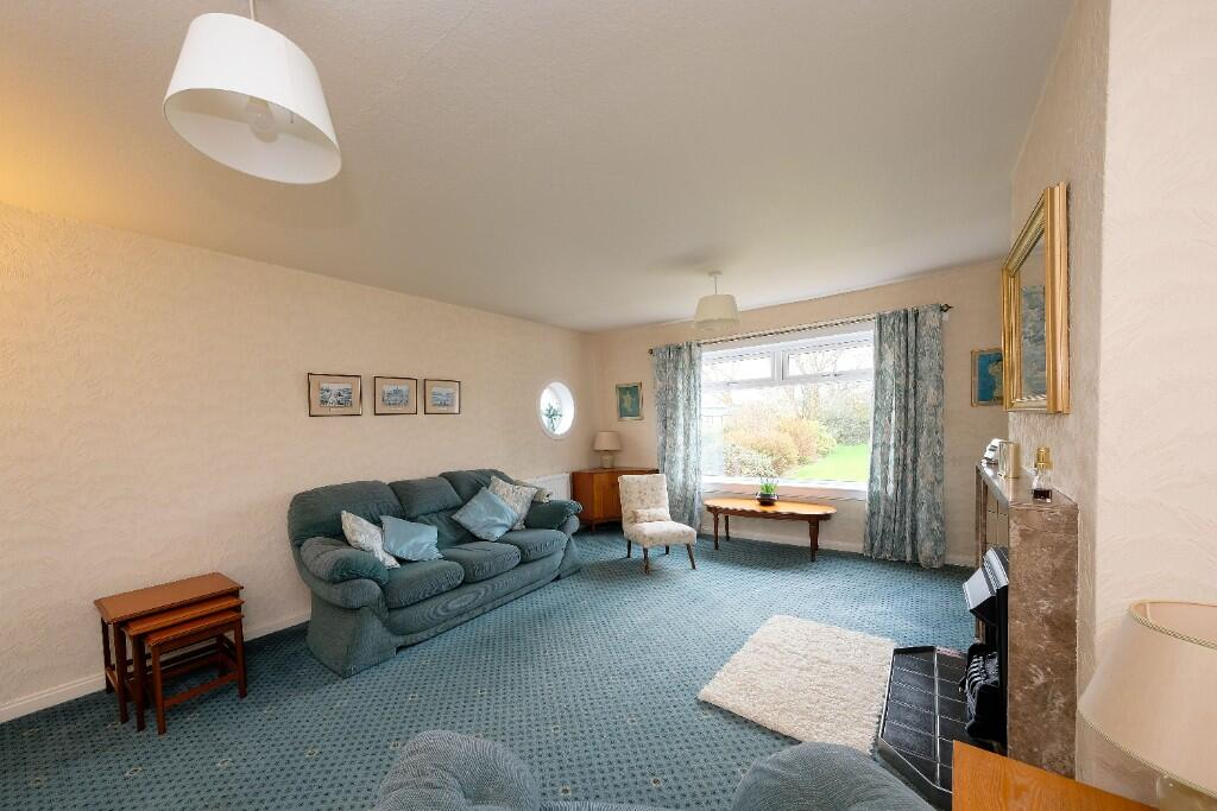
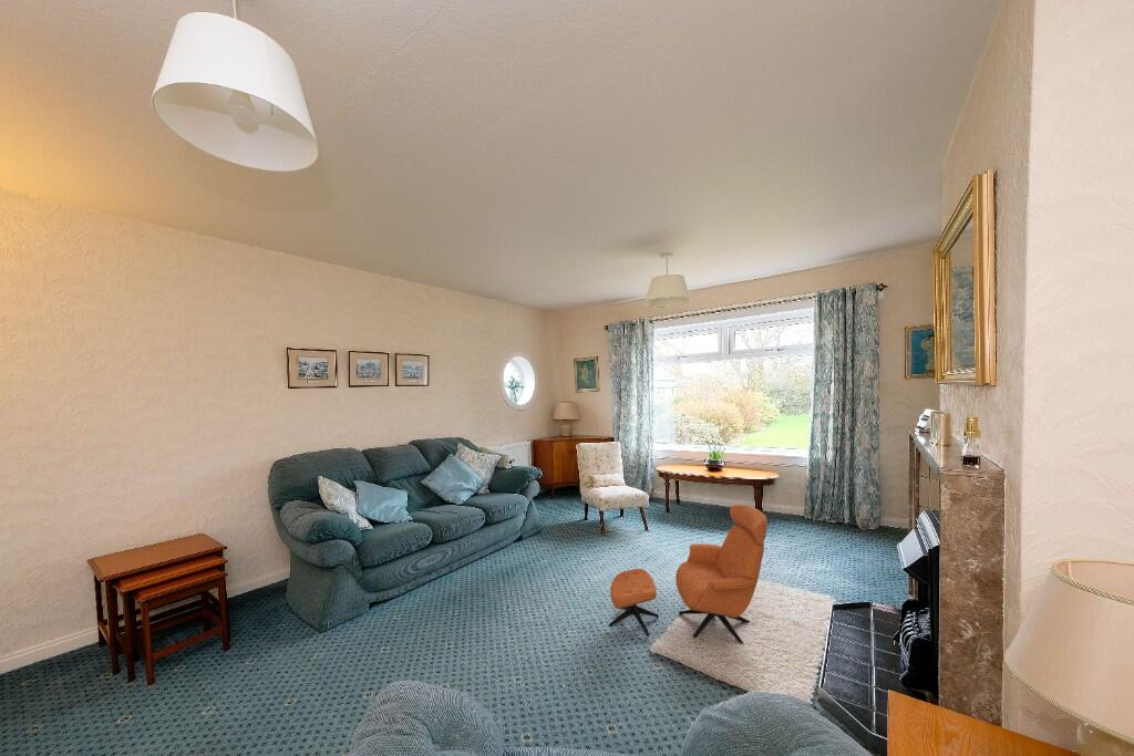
+ armchair [608,504,769,644]
